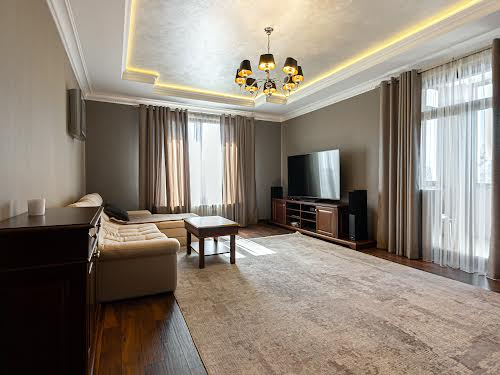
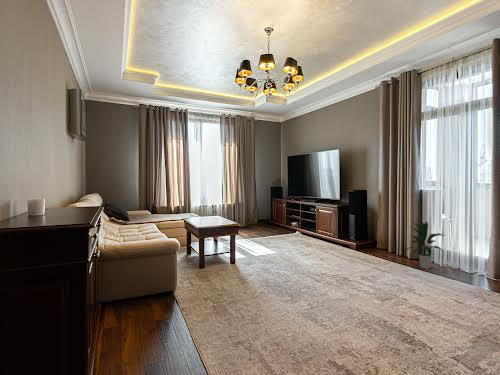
+ indoor plant [402,221,447,270]
